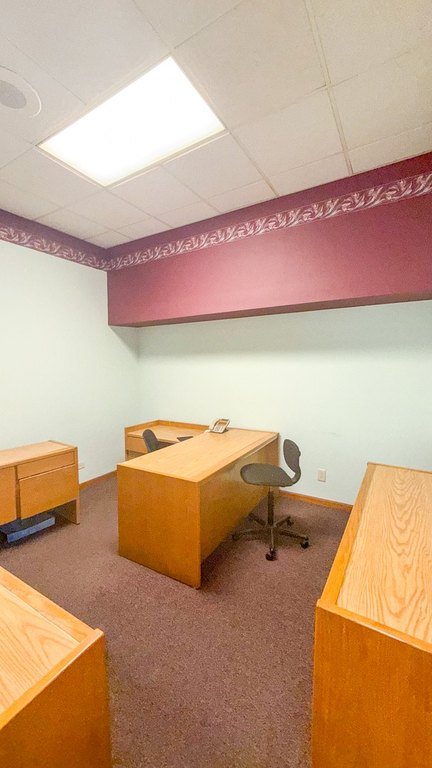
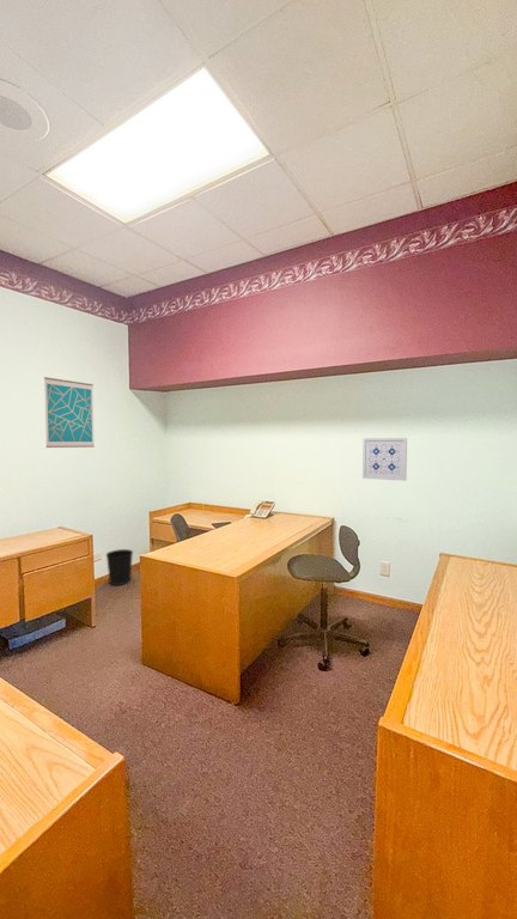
+ wall art [43,376,96,449]
+ wastebasket [105,548,134,586]
+ wall art [361,437,408,482]
